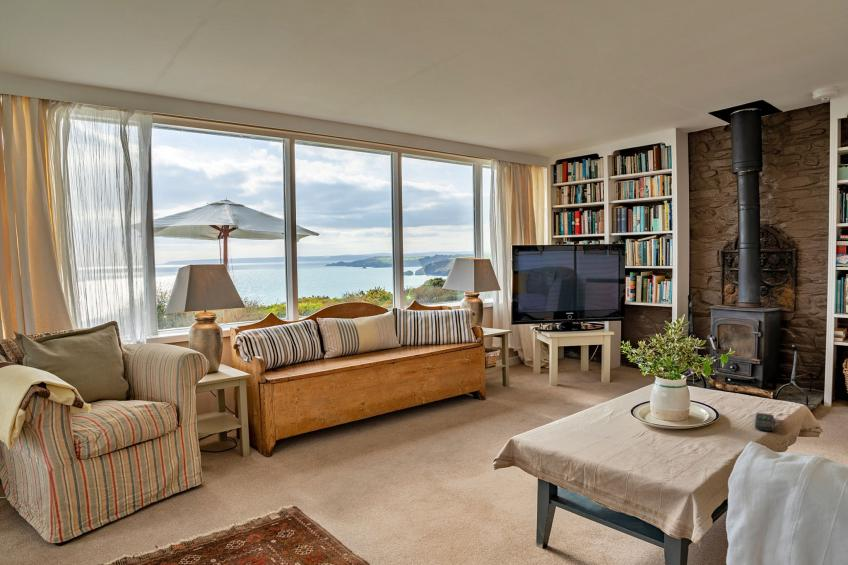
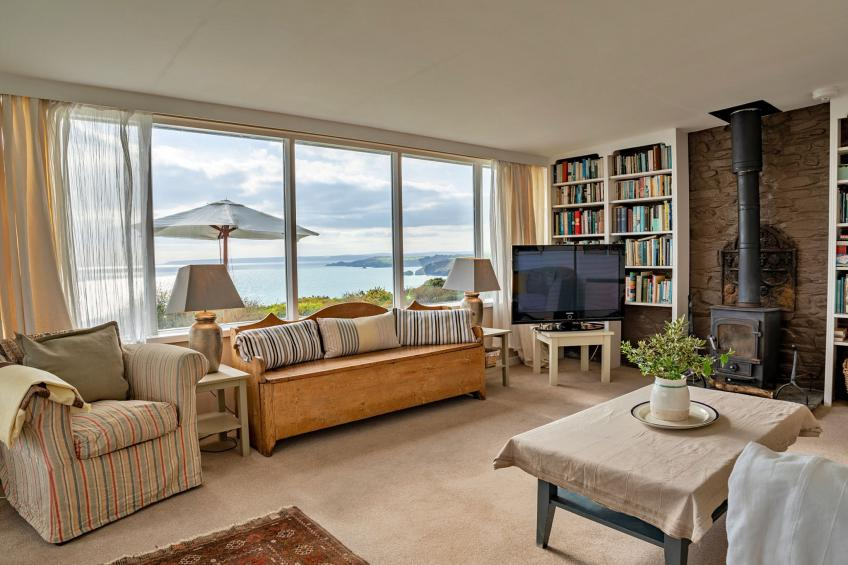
- remote control [754,412,775,432]
